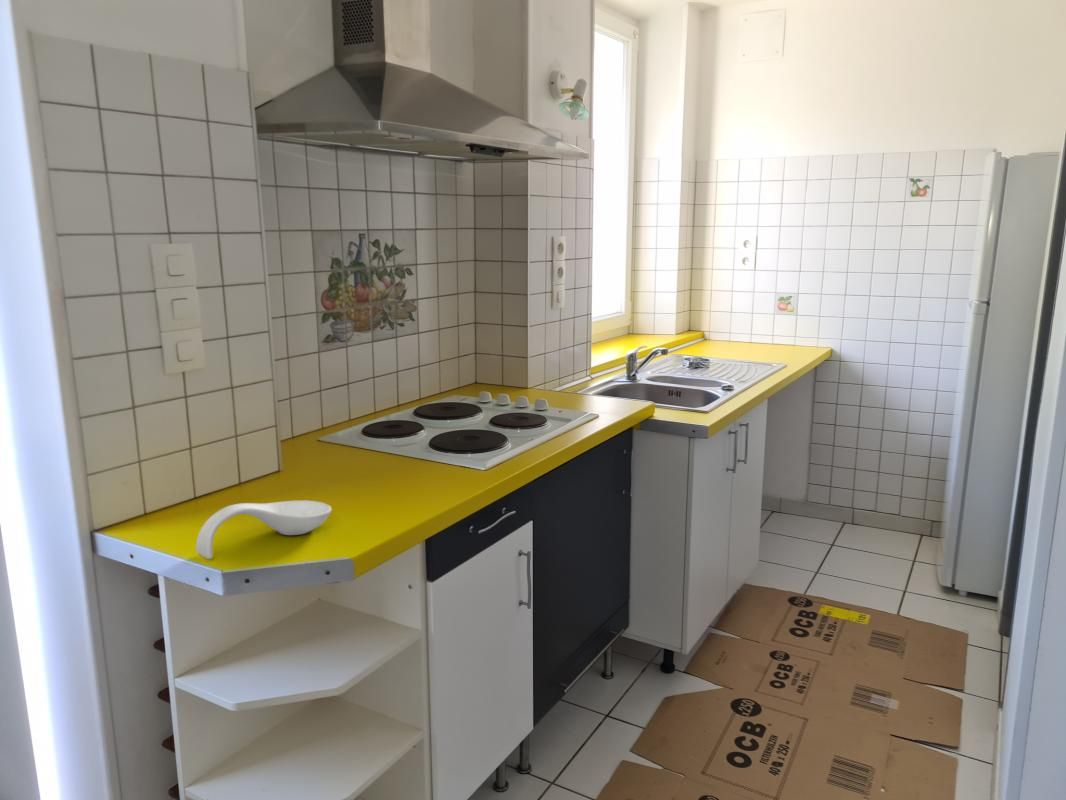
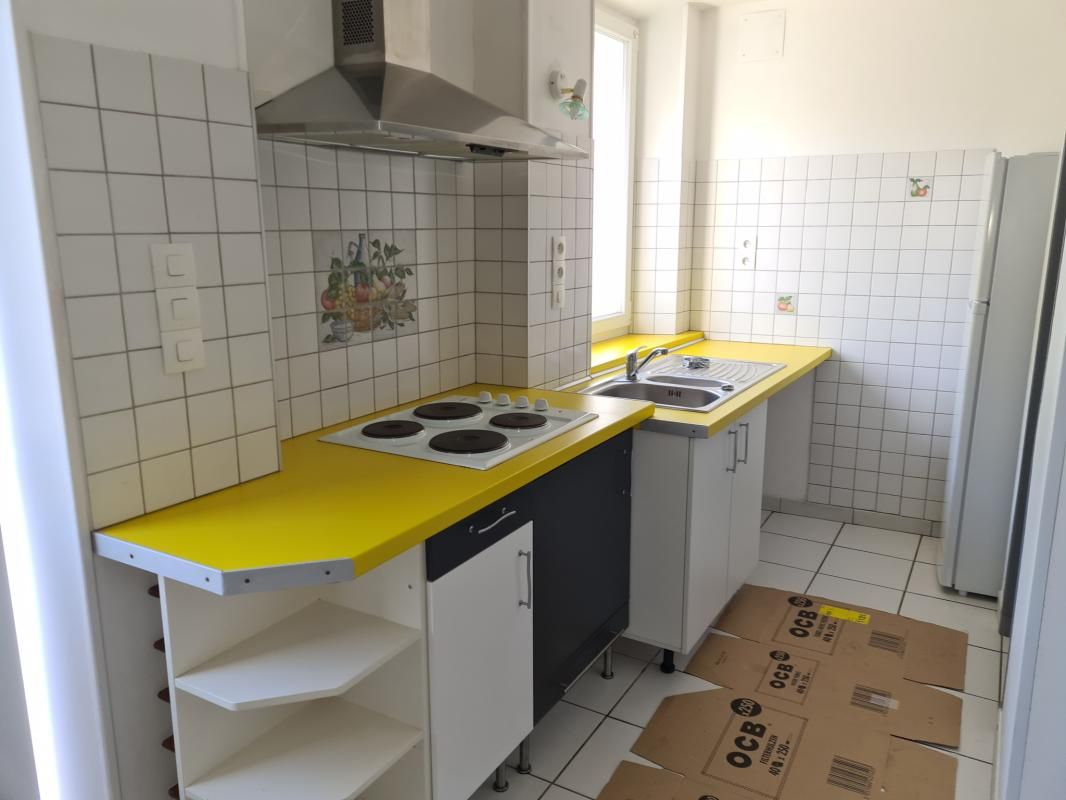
- spoon rest [195,499,333,560]
